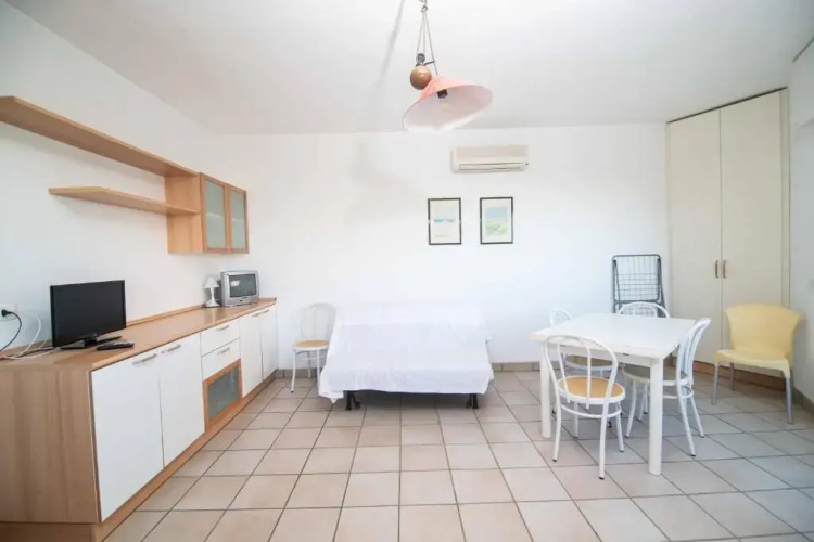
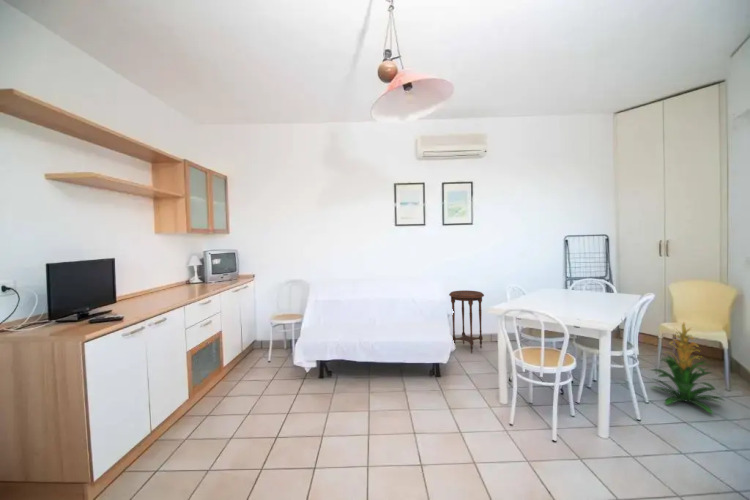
+ side table [448,289,485,354]
+ indoor plant [650,321,725,415]
